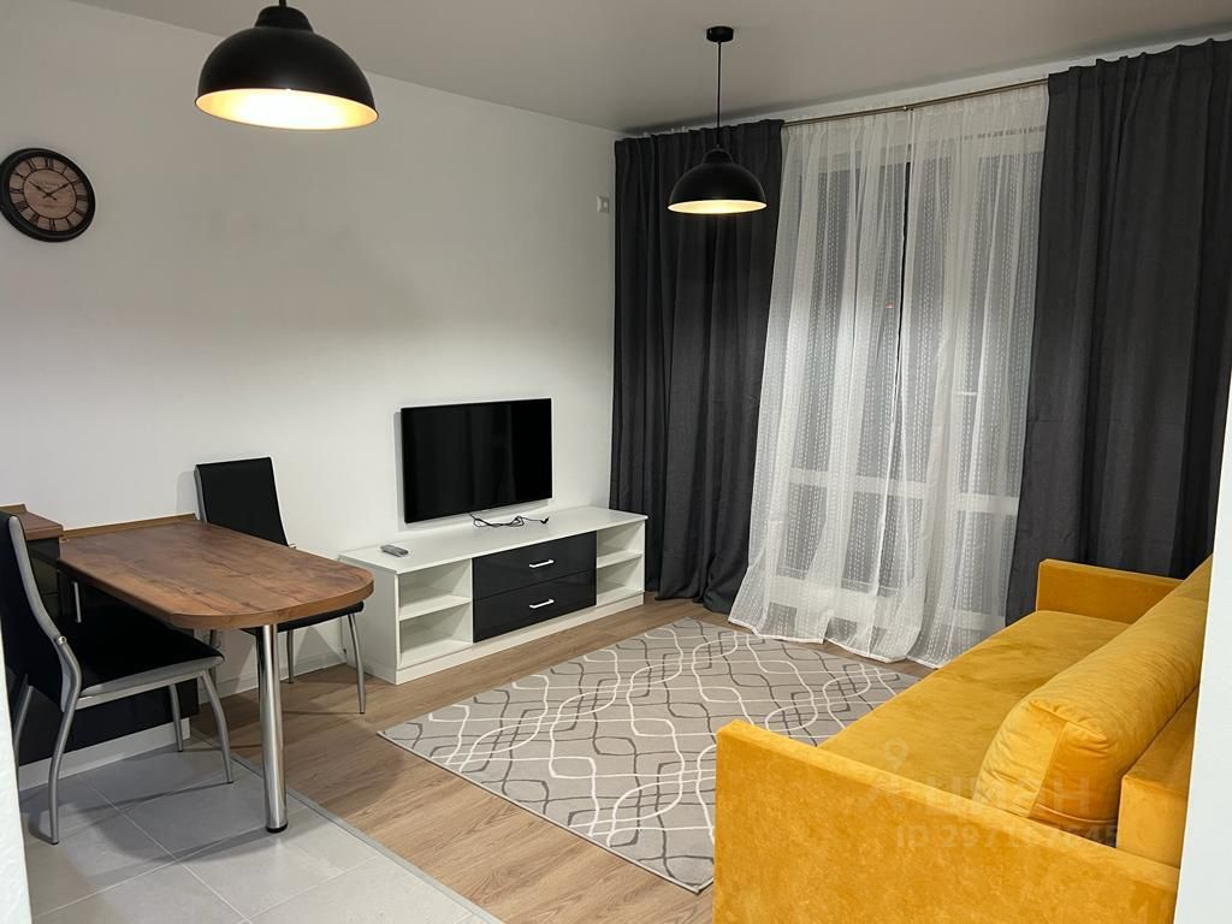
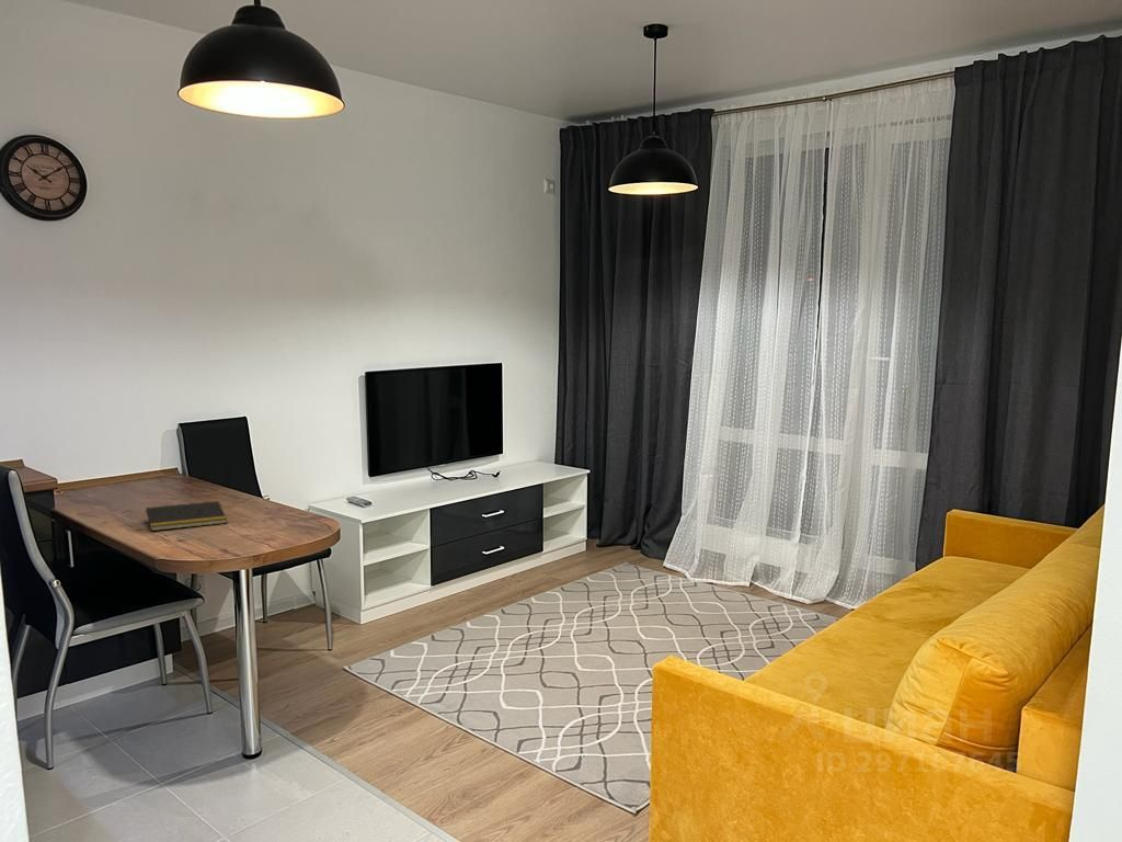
+ notepad [144,500,228,532]
